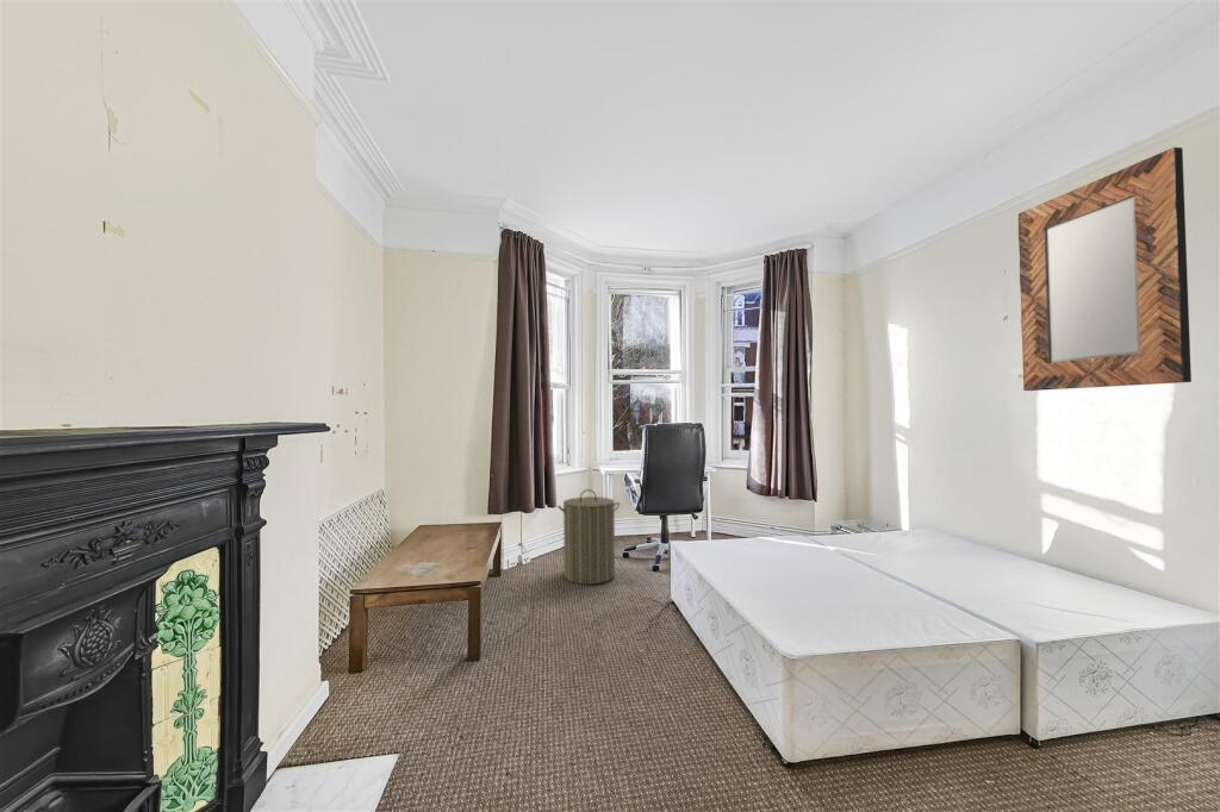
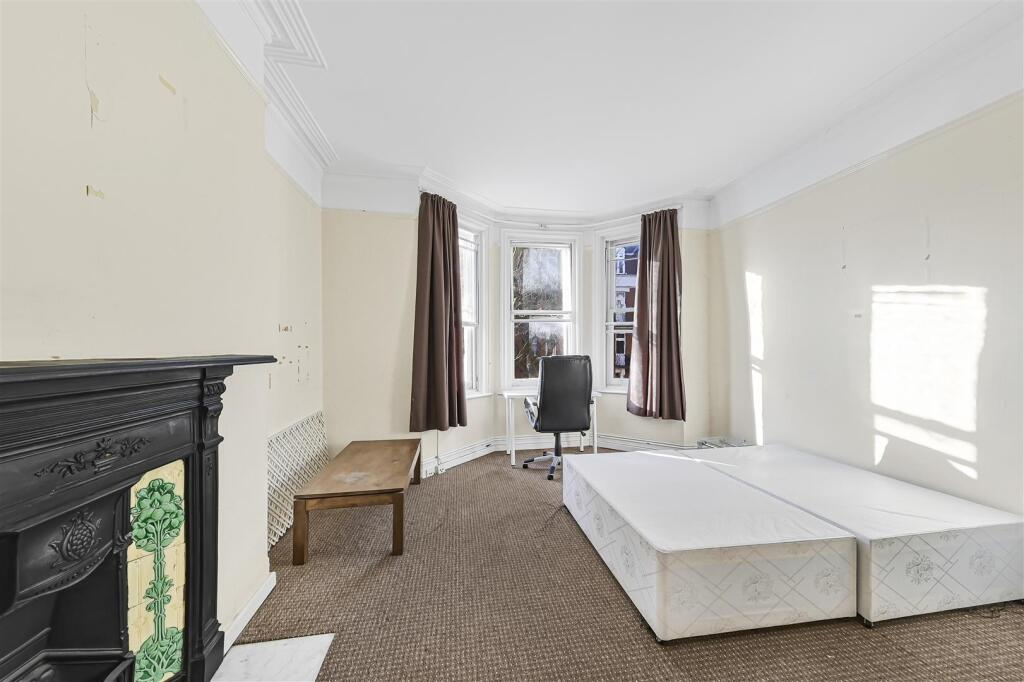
- laundry hamper [556,488,621,586]
- home mirror [1017,146,1193,392]
